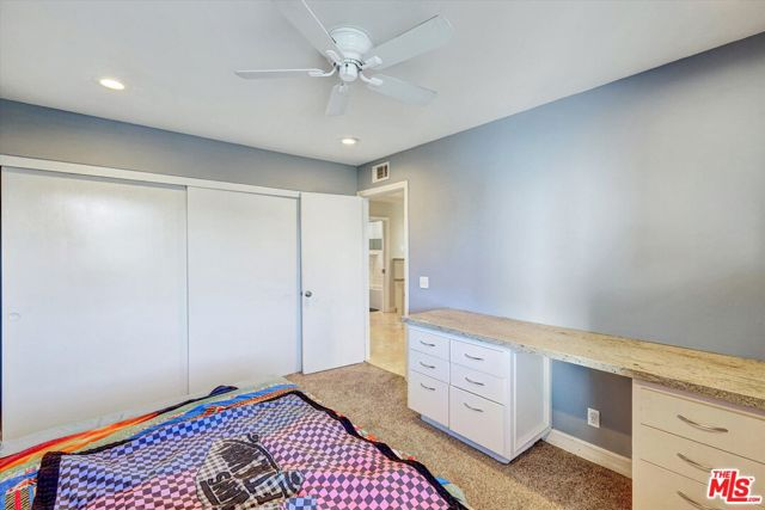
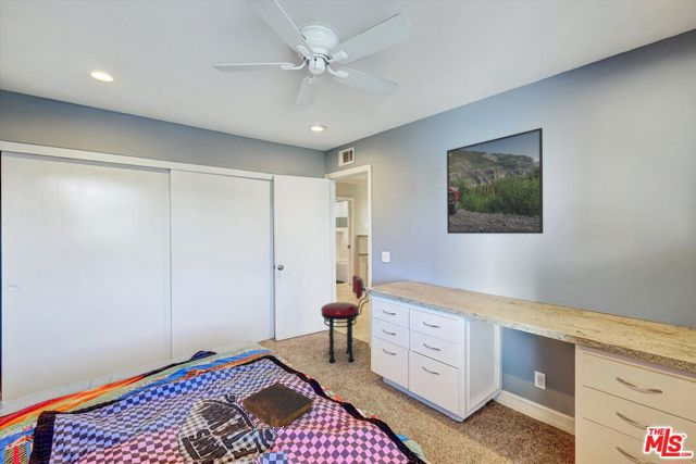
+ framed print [446,127,544,235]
+ book [241,381,314,428]
+ stool [320,274,370,364]
